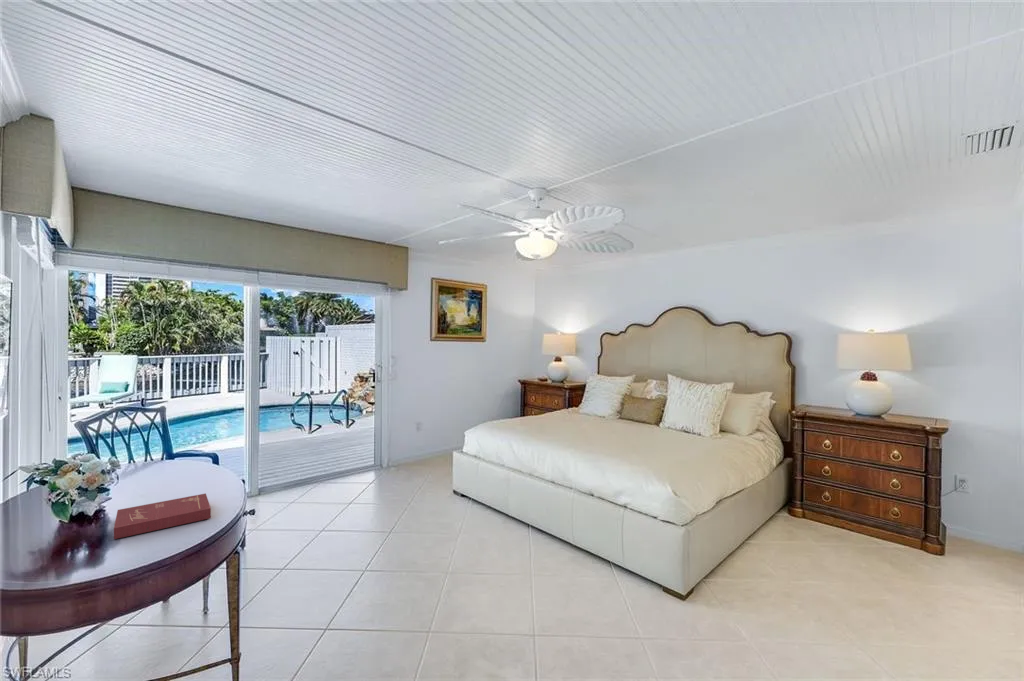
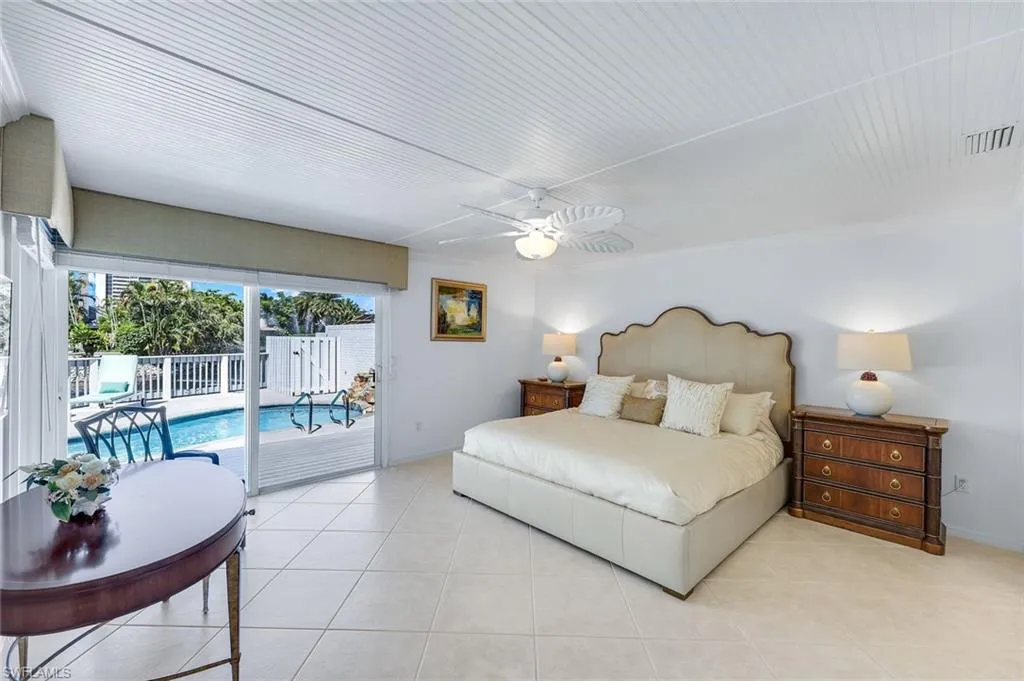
- book [113,493,212,540]
